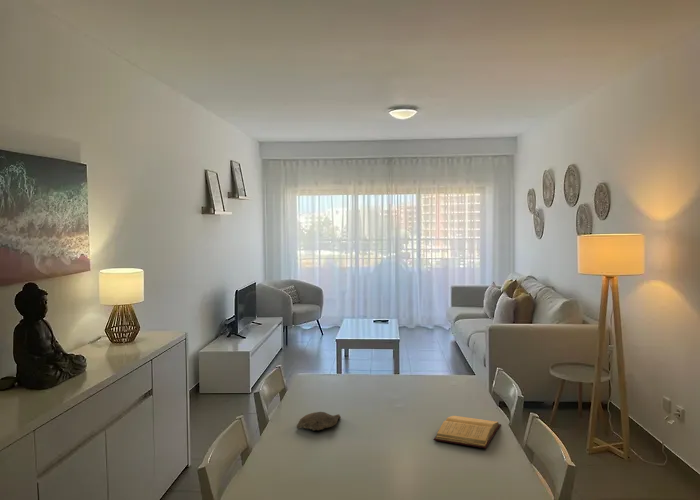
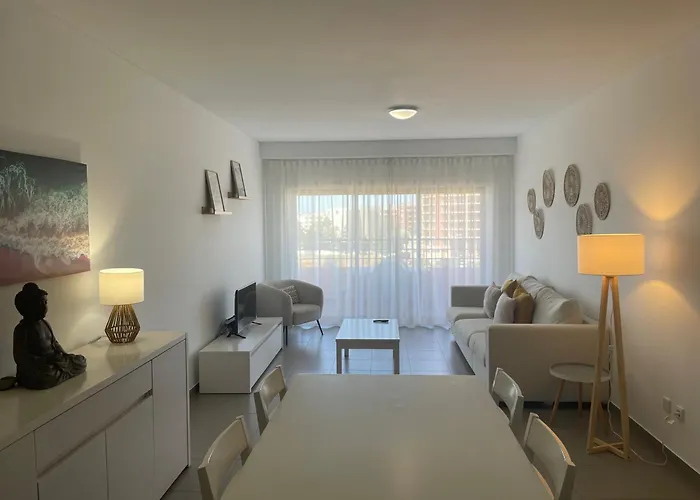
- pottery [296,411,342,431]
- book [432,415,502,449]
